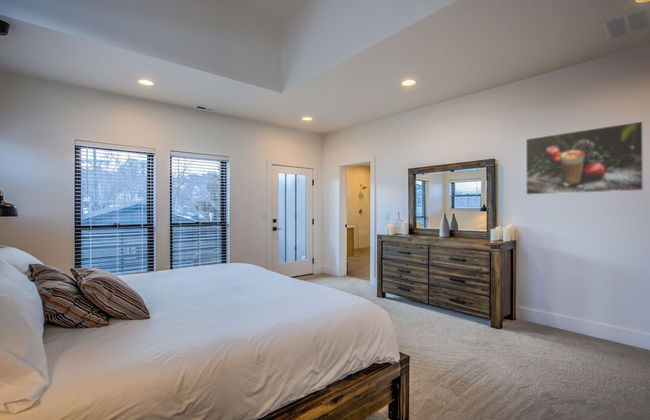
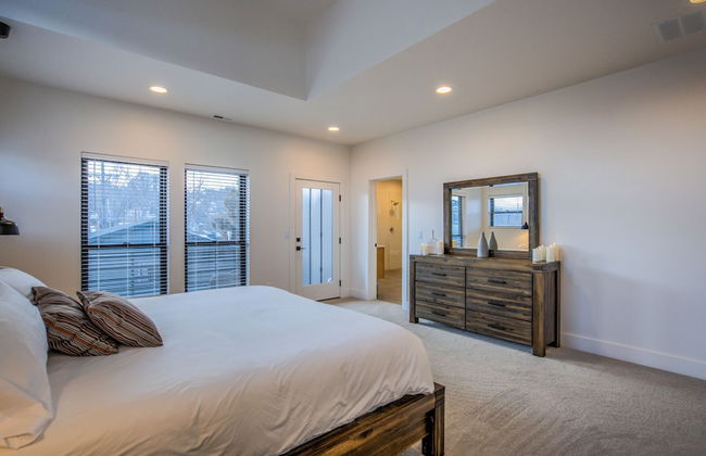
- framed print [525,120,645,196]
